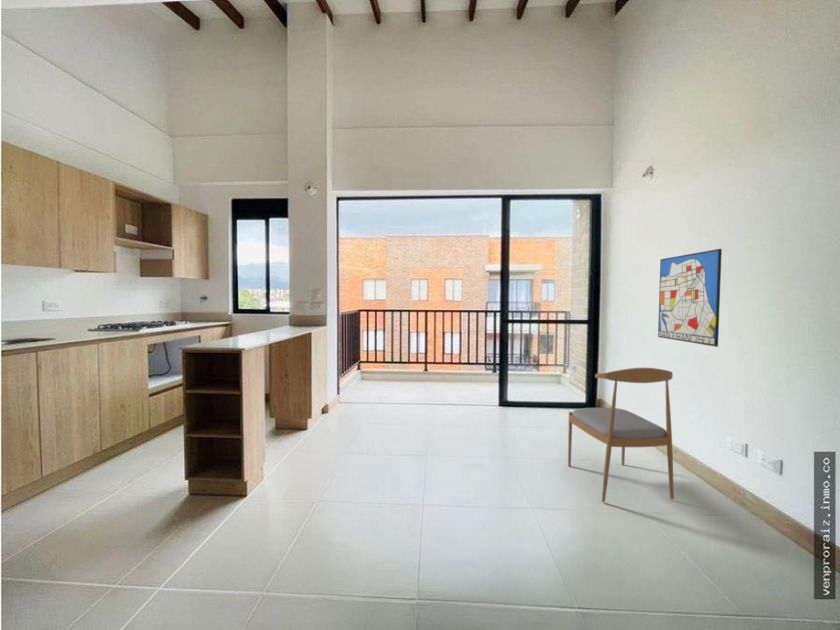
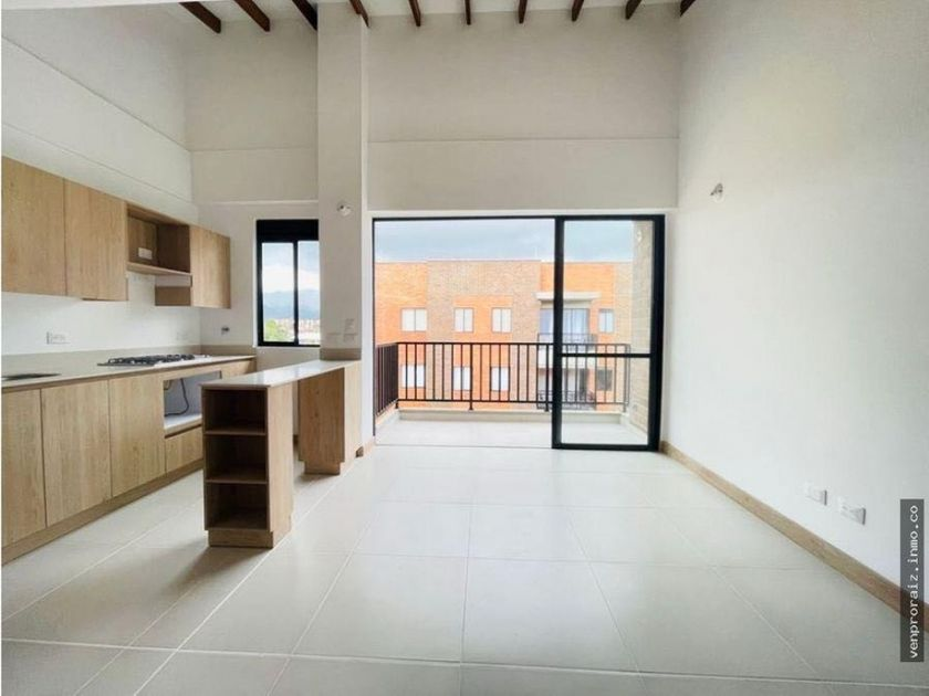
- wall art [657,248,723,348]
- dining chair [567,367,675,503]
